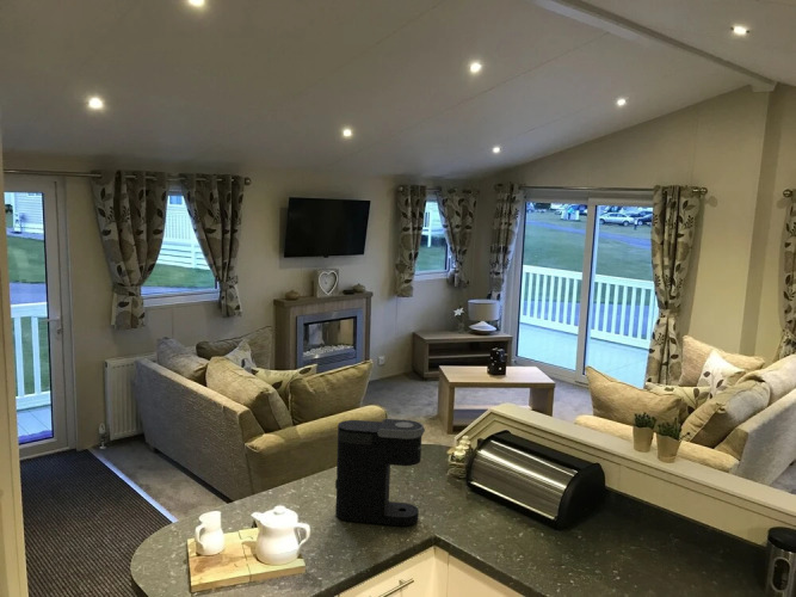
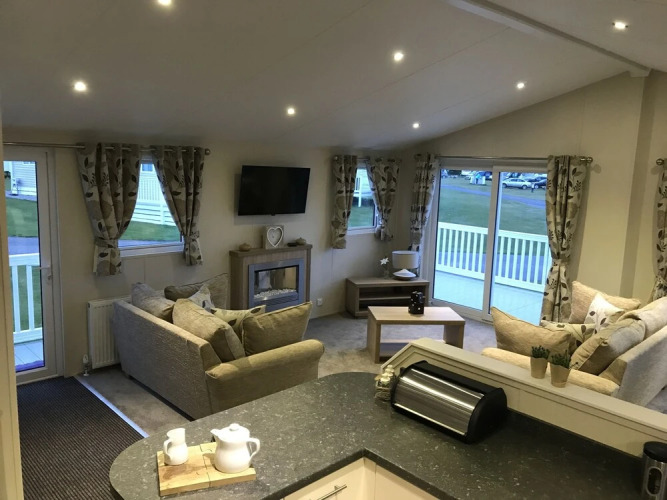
- coffee maker [334,418,426,527]
